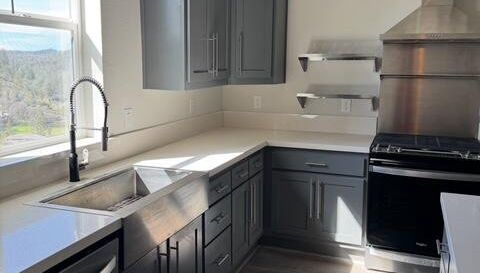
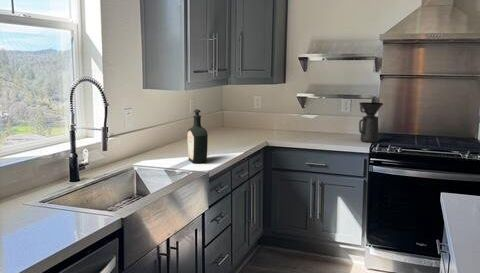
+ bottle [186,108,209,164]
+ coffee maker [358,101,384,143]
